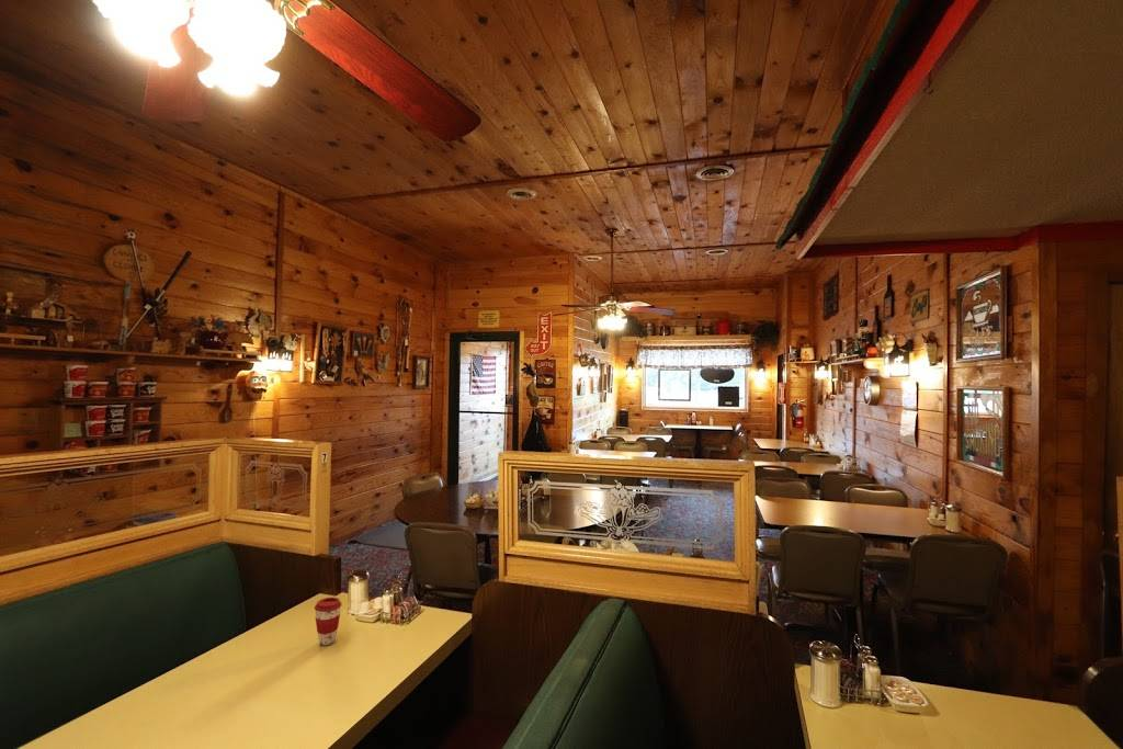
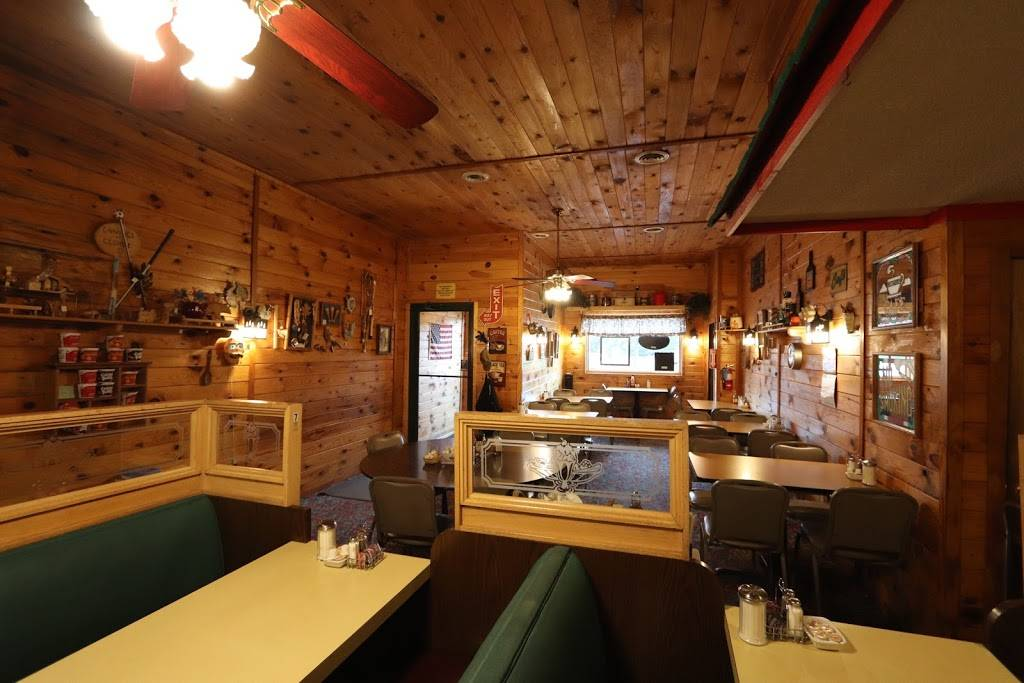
- coffee cup [314,597,343,646]
